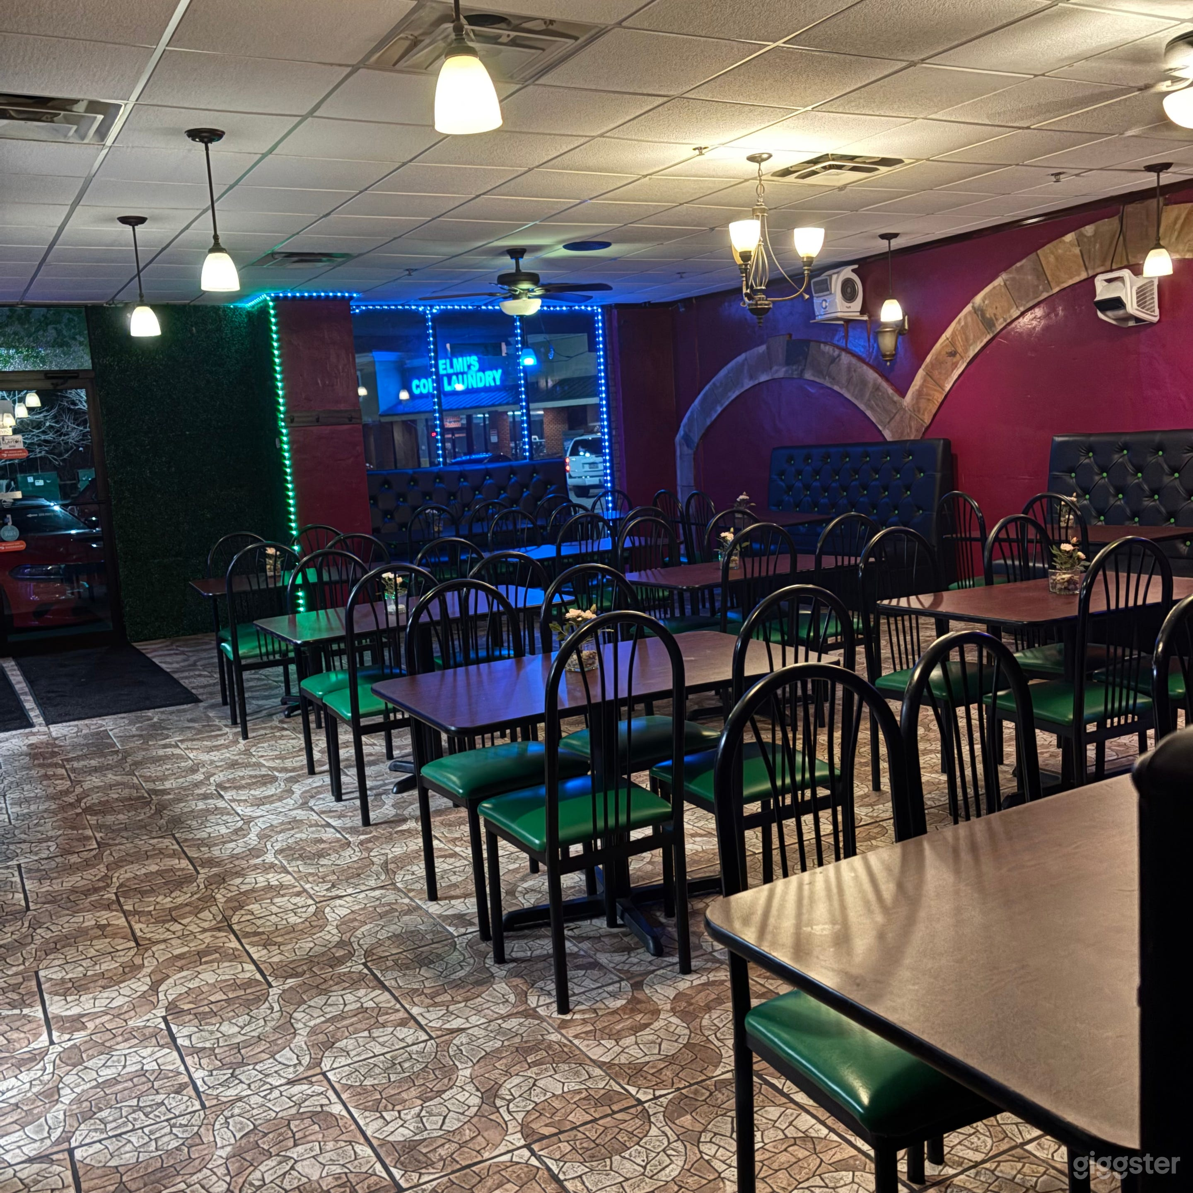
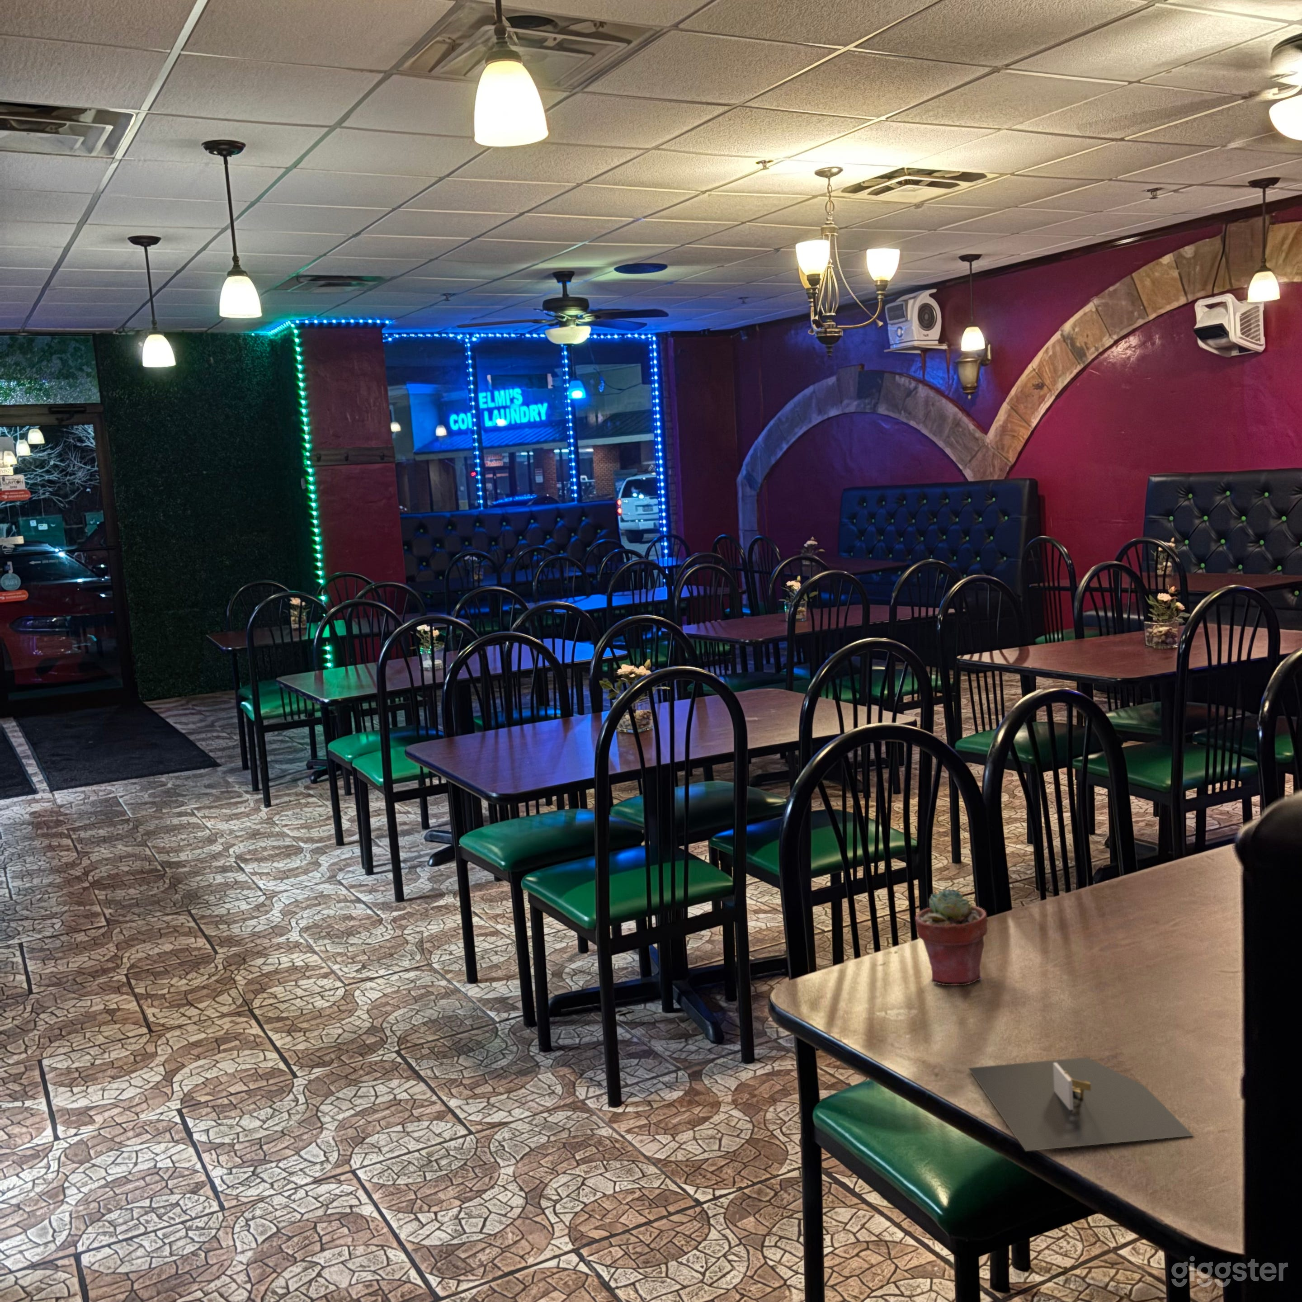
+ napkin holder [967,1056,1194,1152]
+ potted succulent [914,888,988,986]
